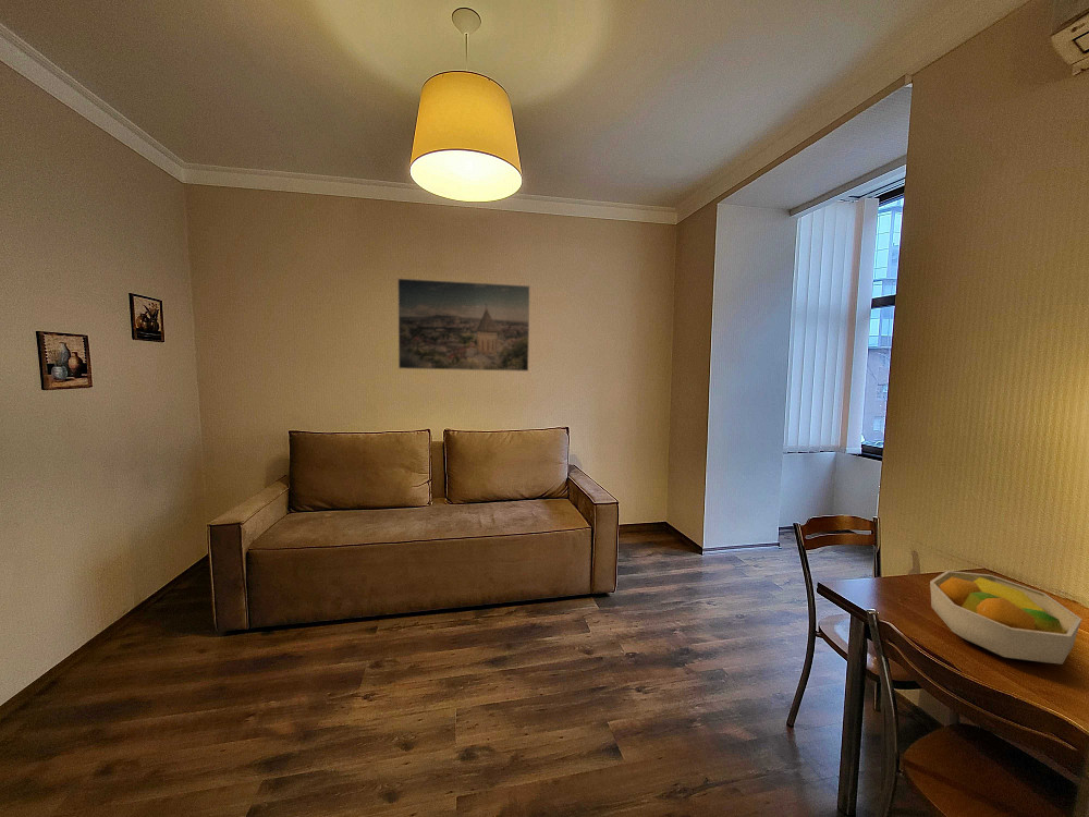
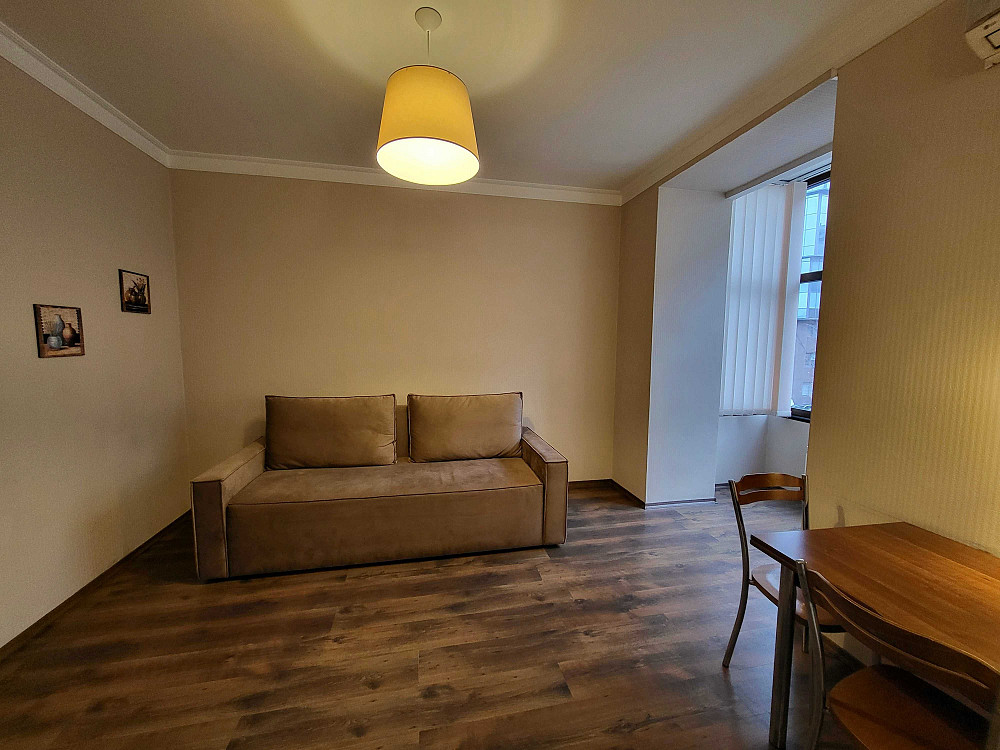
- fruit bowl [929,570,1082,666]
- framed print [396,278,530,373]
